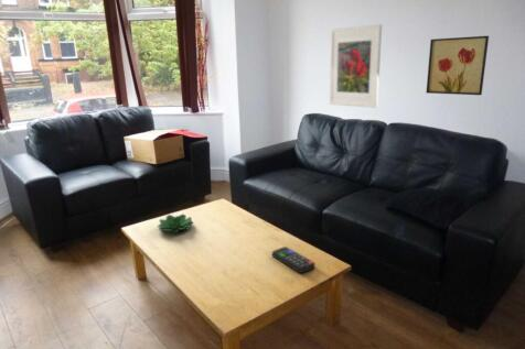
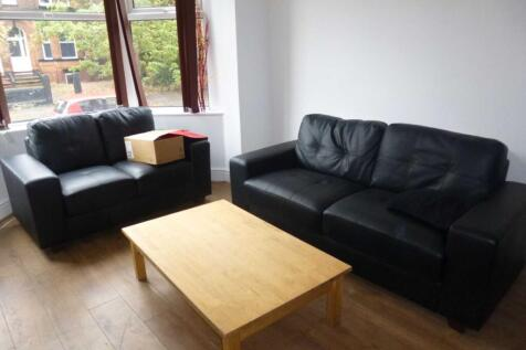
- remote control [271,246,317,274]
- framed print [329,23,383,109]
- wall art [425,35,490,96]
- succulent plant [157,212,194,235]
